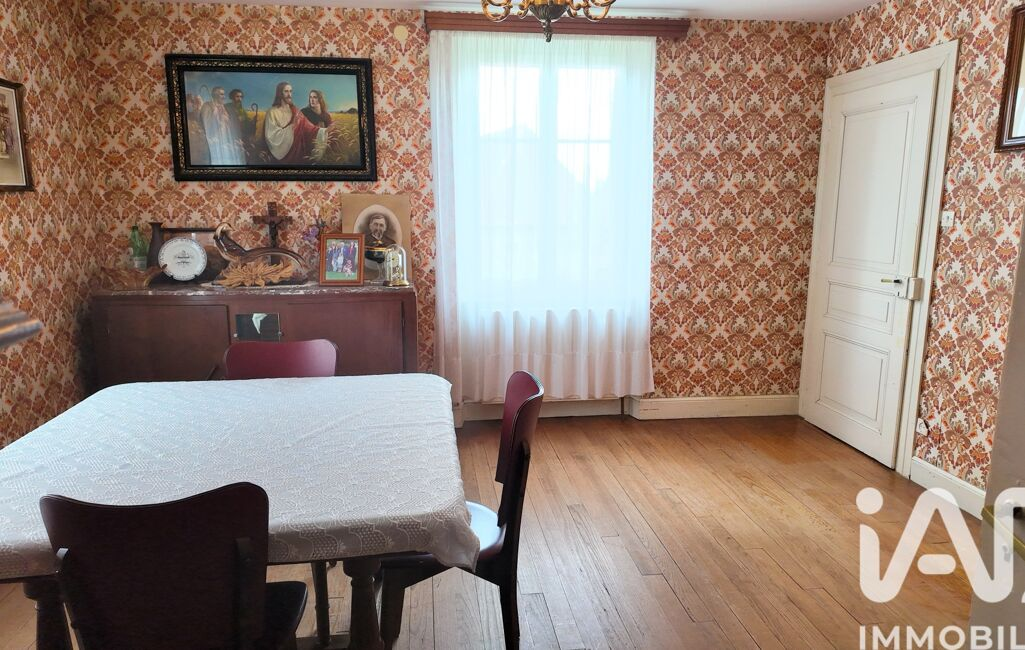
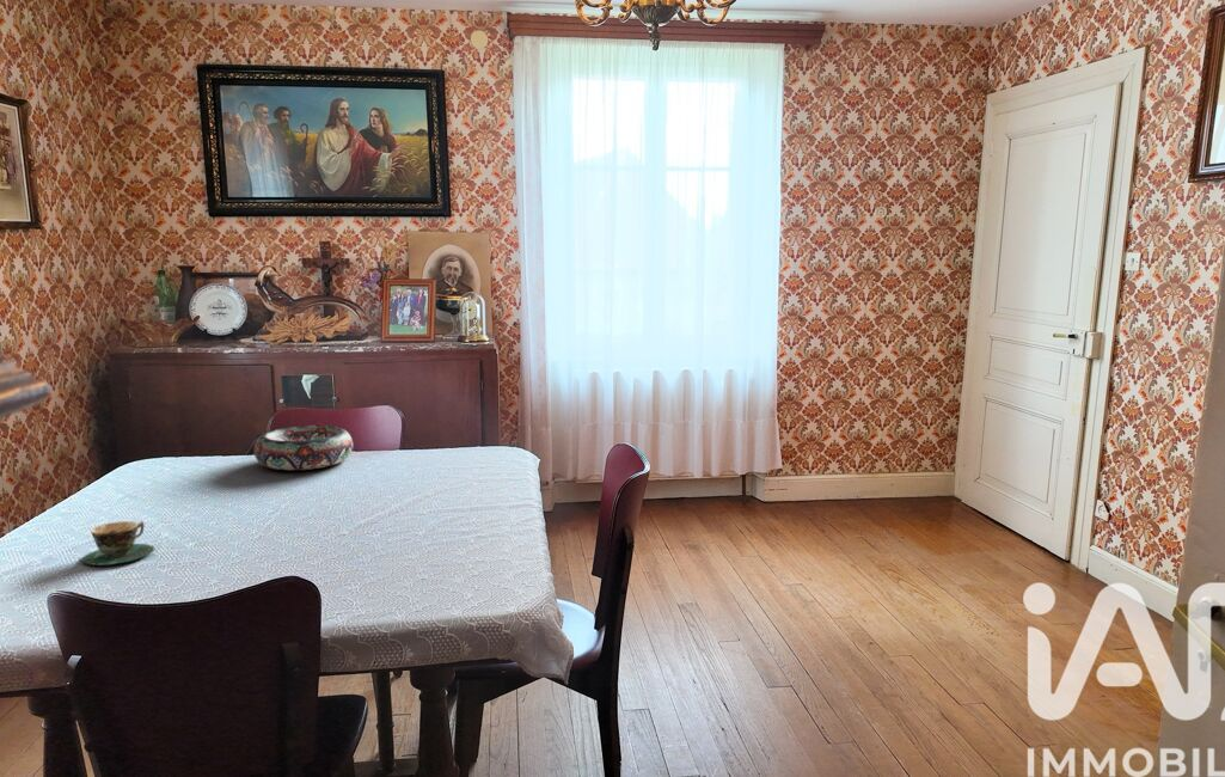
+ decorative bowl [253,424,354,471]
+ teacup [80,520,155,567]
